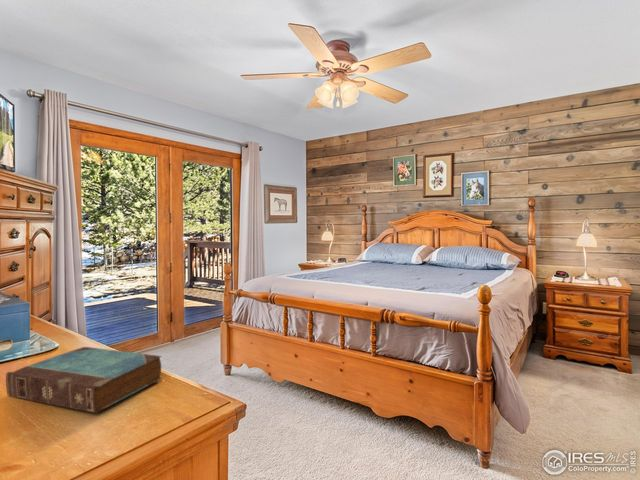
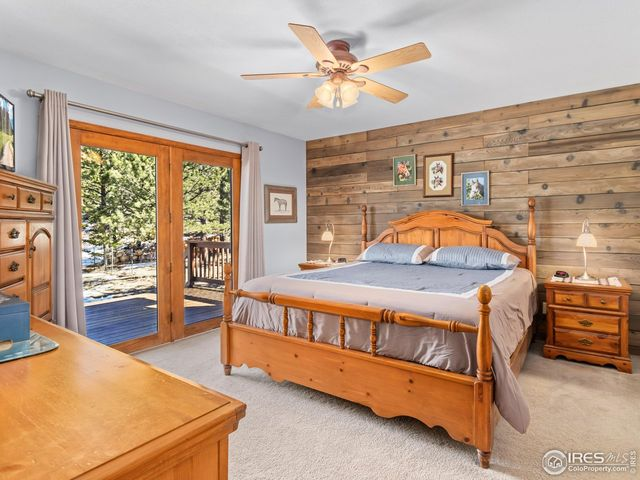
- book [5,346,163,414]
